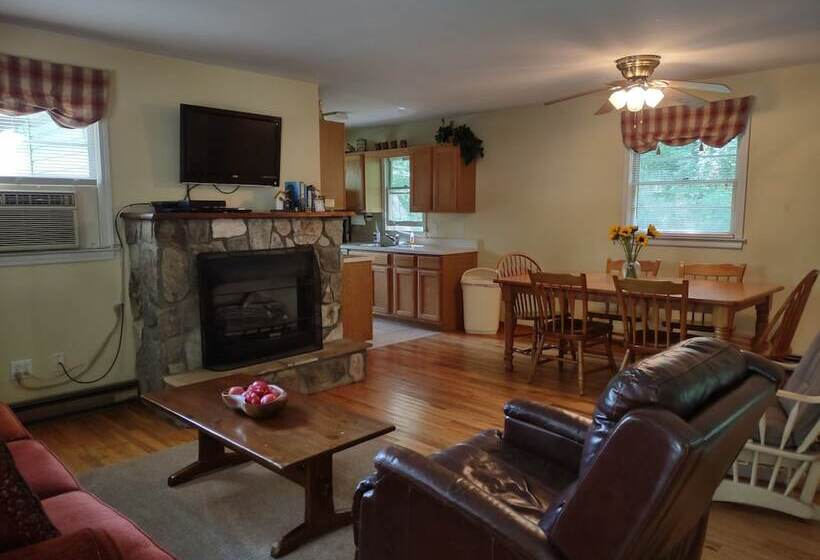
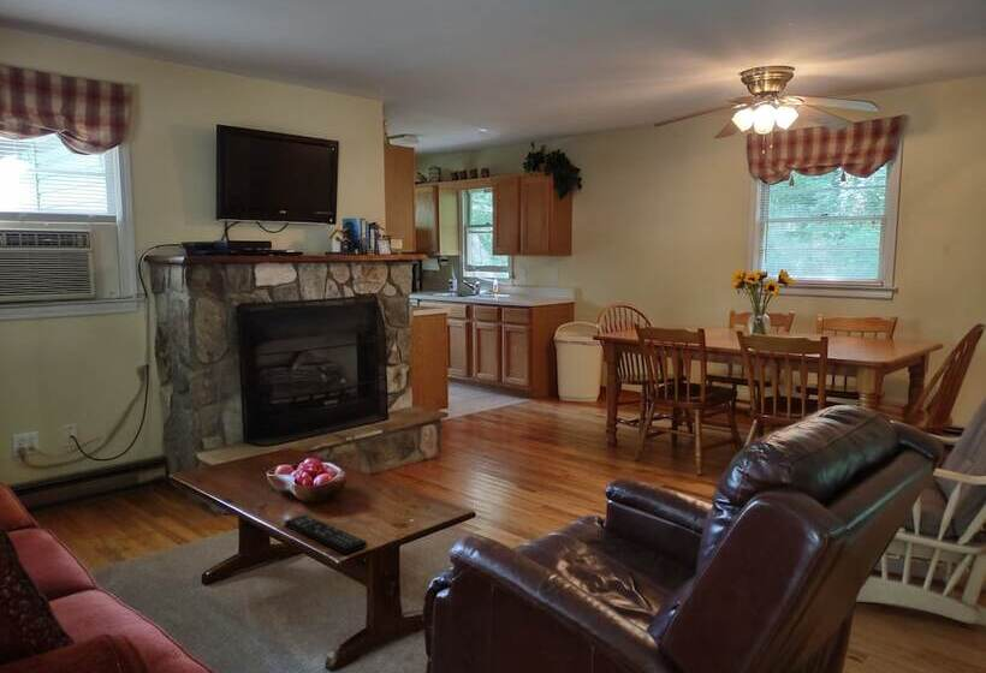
+ remote control [284,513,368,555]
